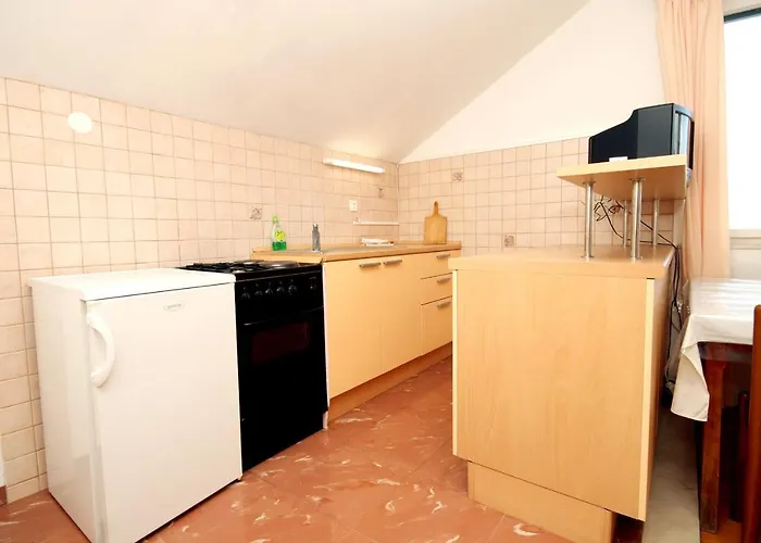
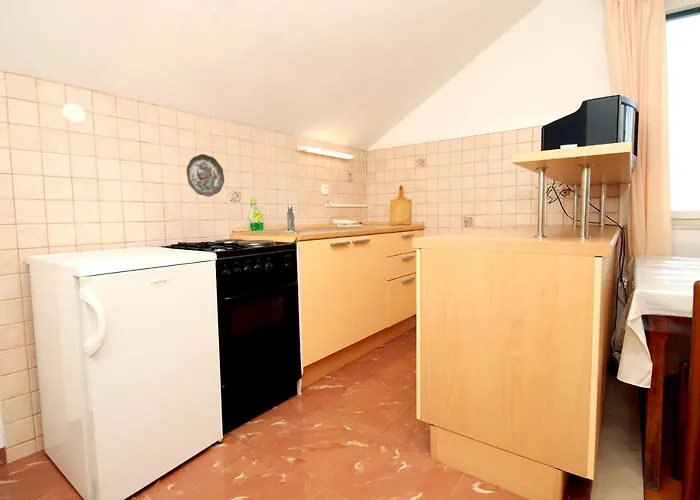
+ decorative plate [186,153,225,198]
